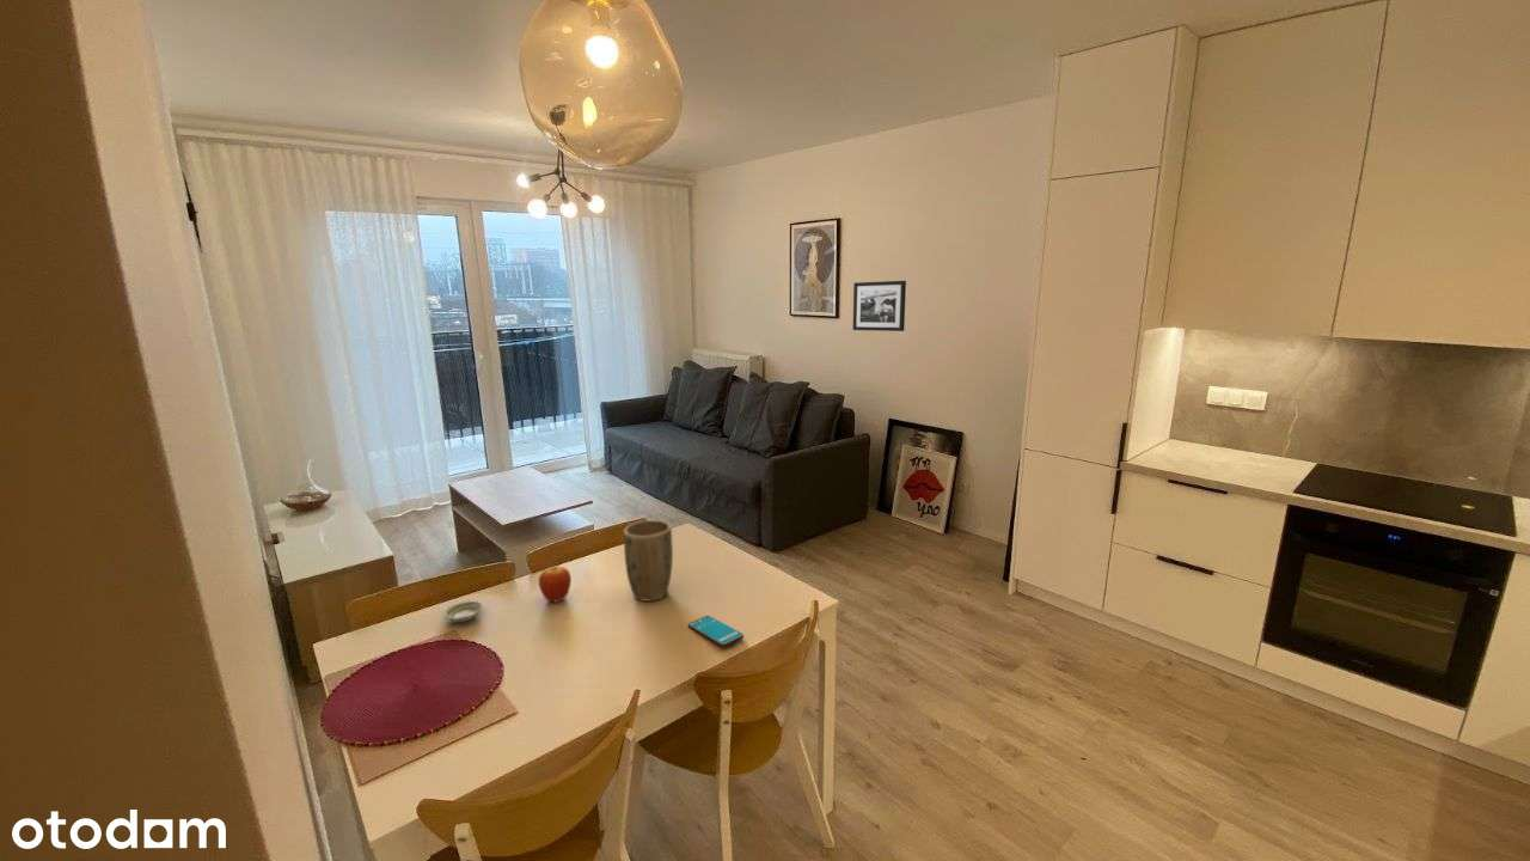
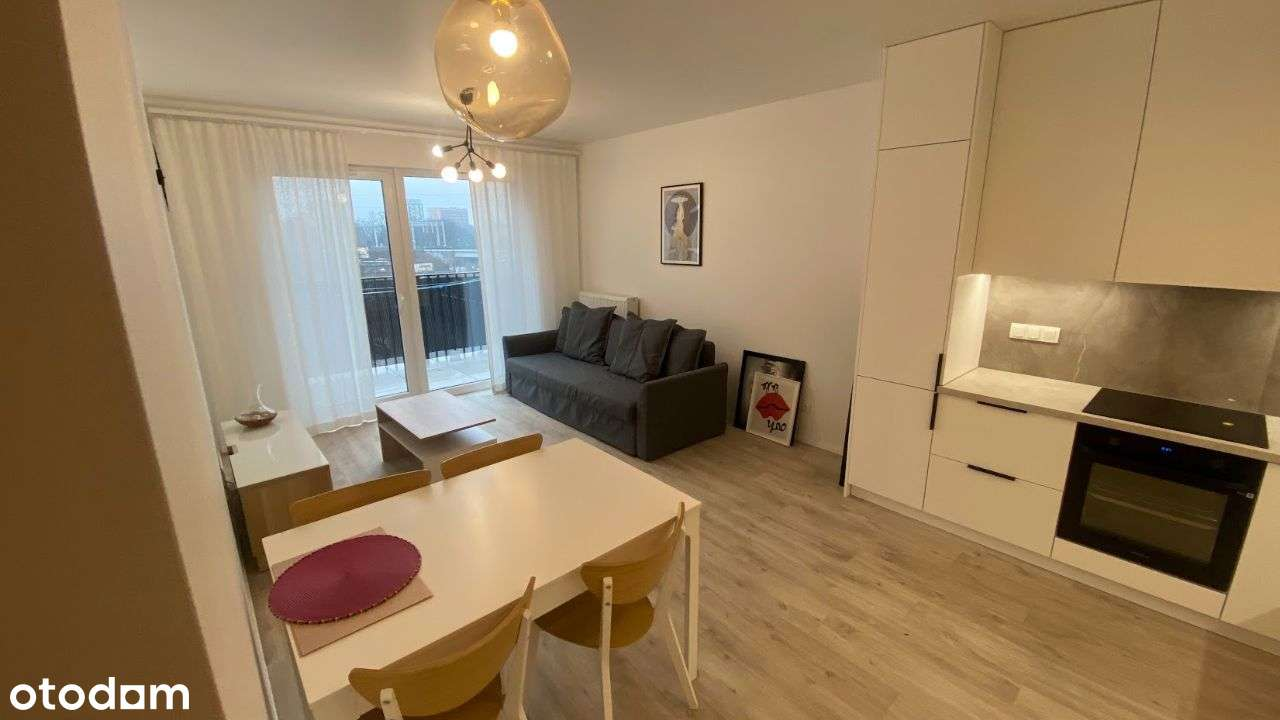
- smartphone [687,615,745,648]
- saucer [442,600,484,623]
- plant pot [623,519,674,603]
- fruit [538,564,573,604]
- picture frame [852,280,907,332]
